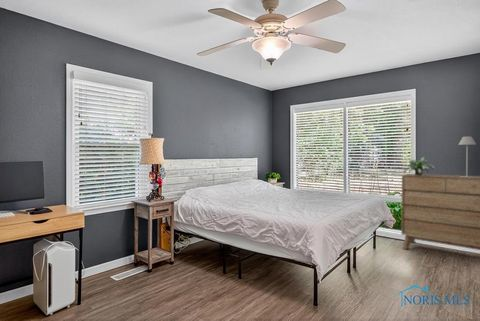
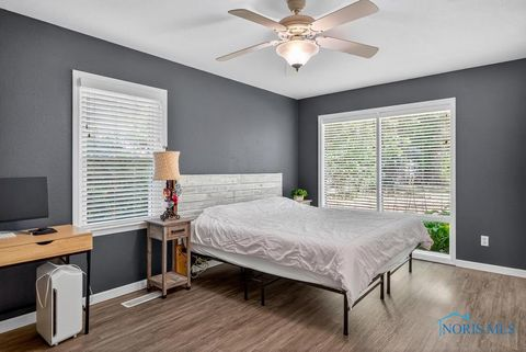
- potted plant [403,156,436,175]
- dresser [401,173,480,251]
- table lamp [458,136,477,177]
